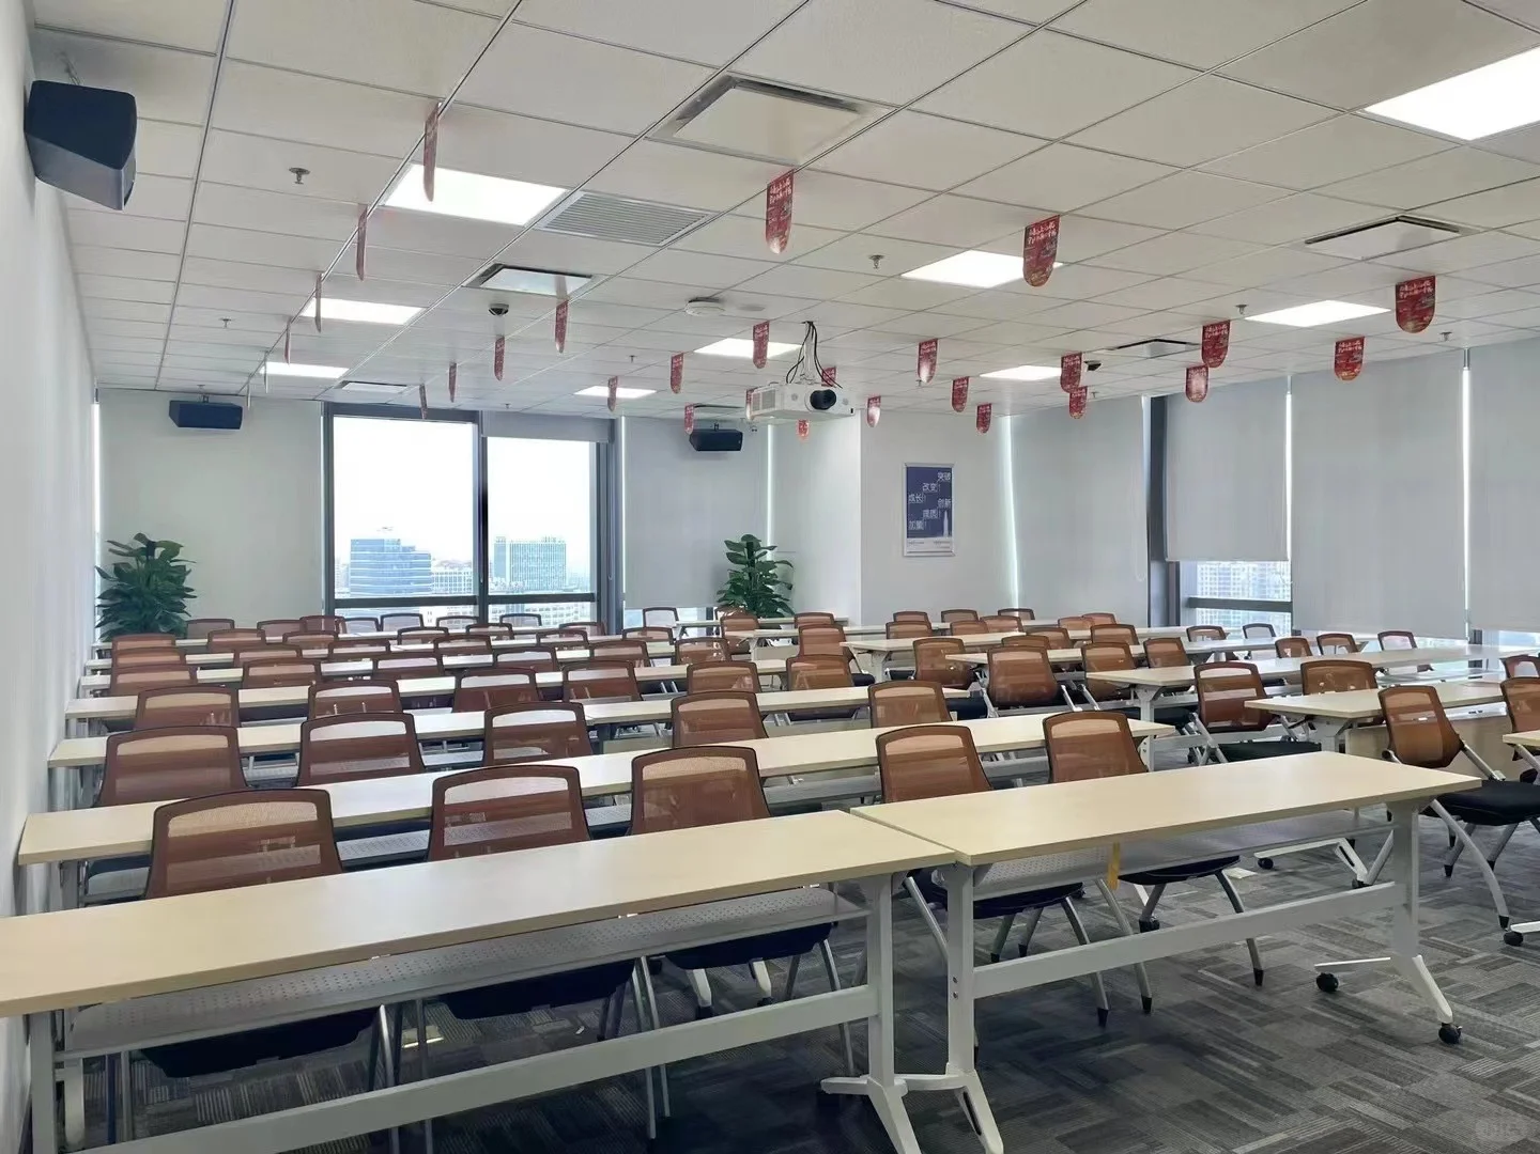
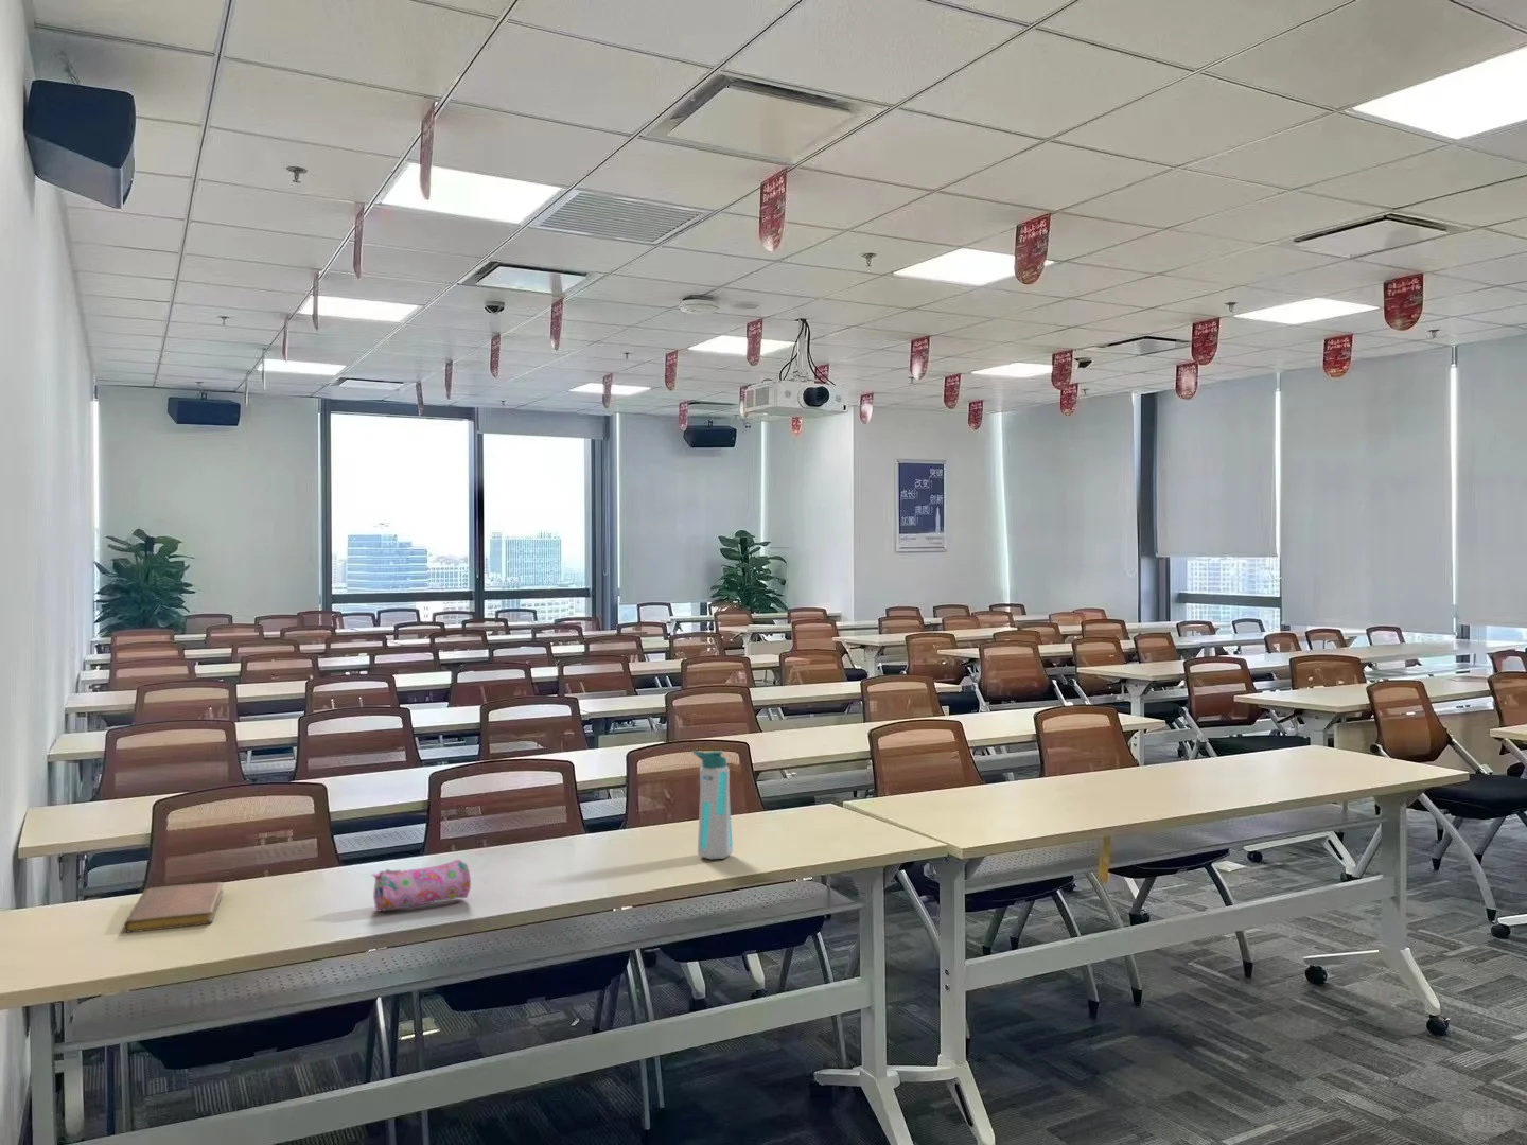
+ notebook [123,882,225,935]
+ pencil case [372,859,471,913]
+ water bottle [691,749,733,860]
